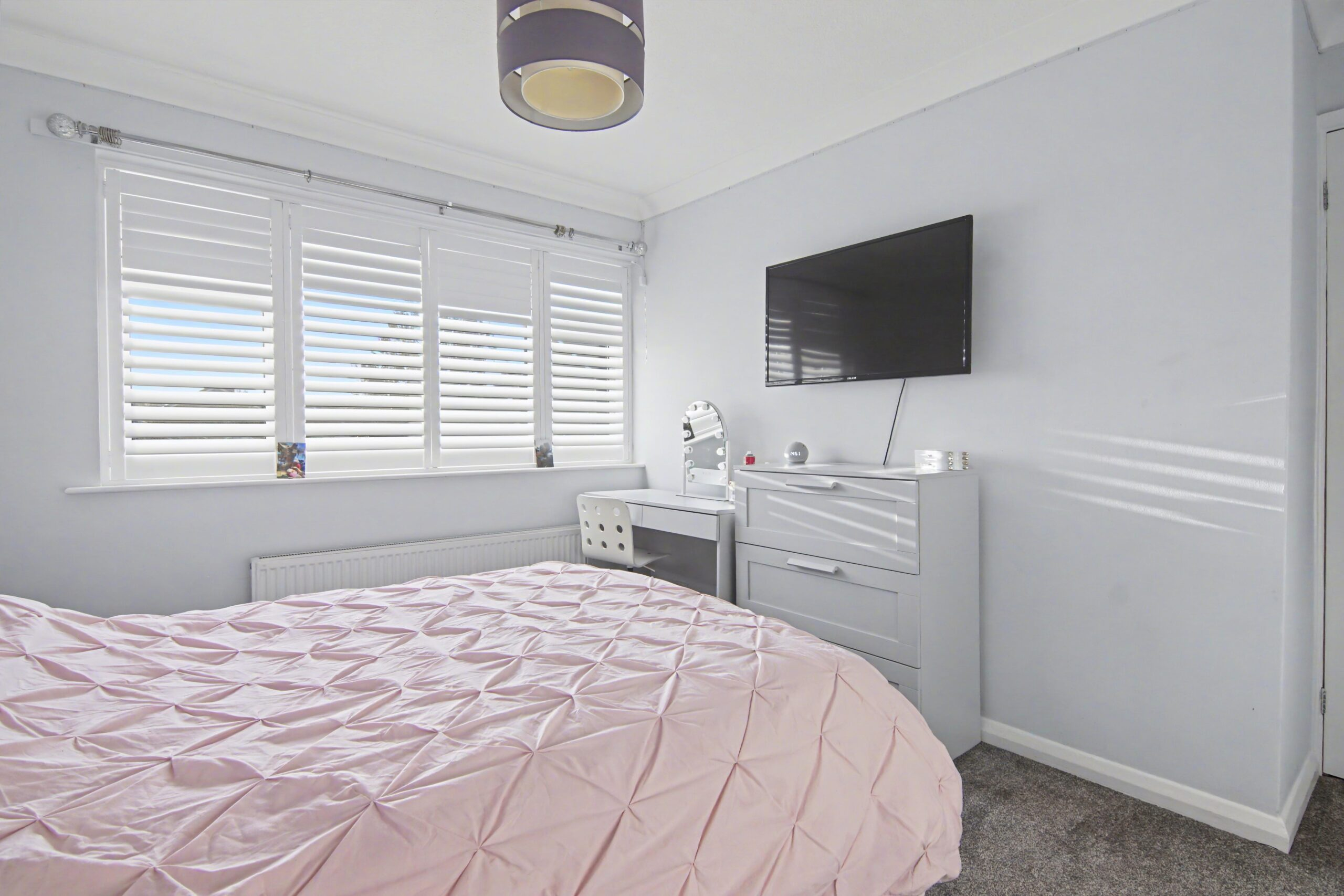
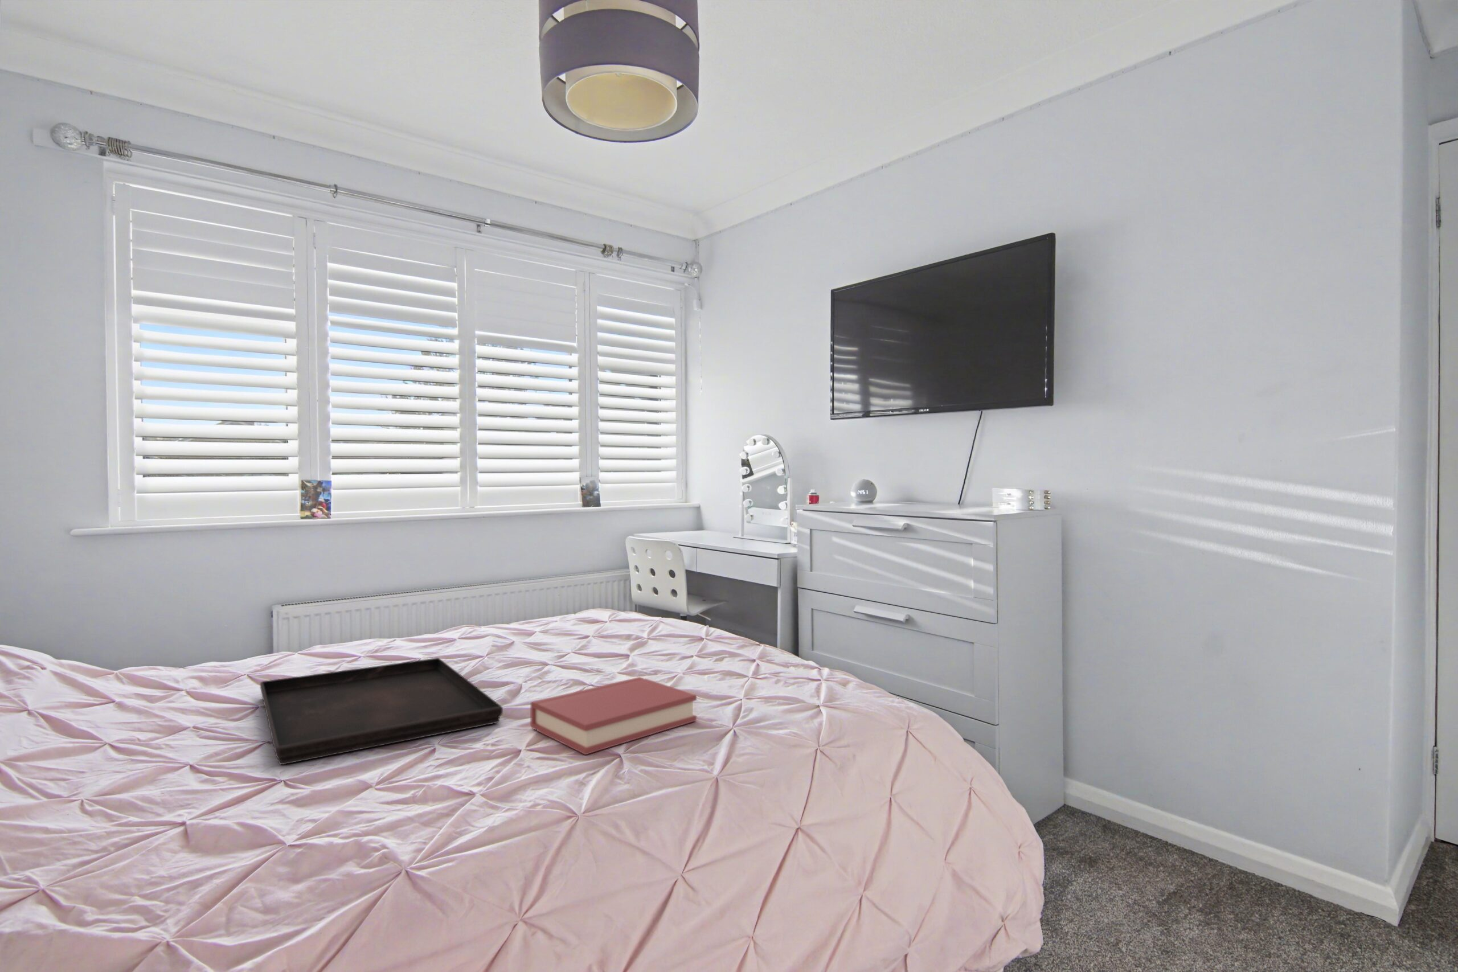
+ hardback book [529,677,698,755]
+ serving tray [259,657,503,765]
